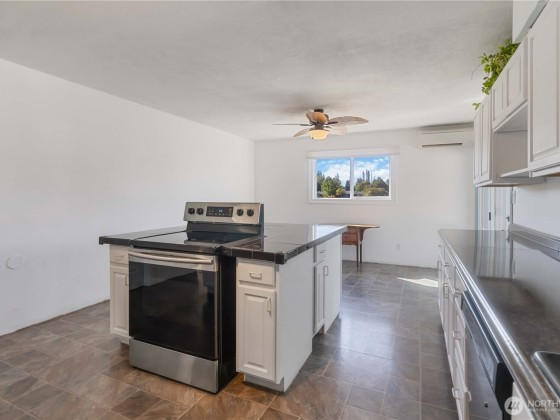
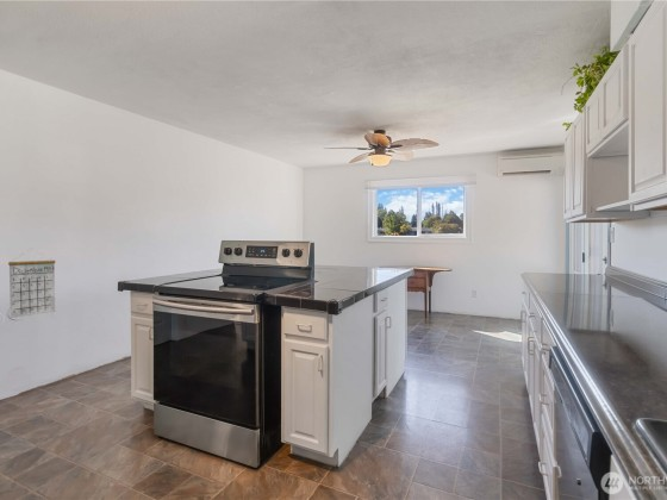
+ calendar [7,248,56,319]
